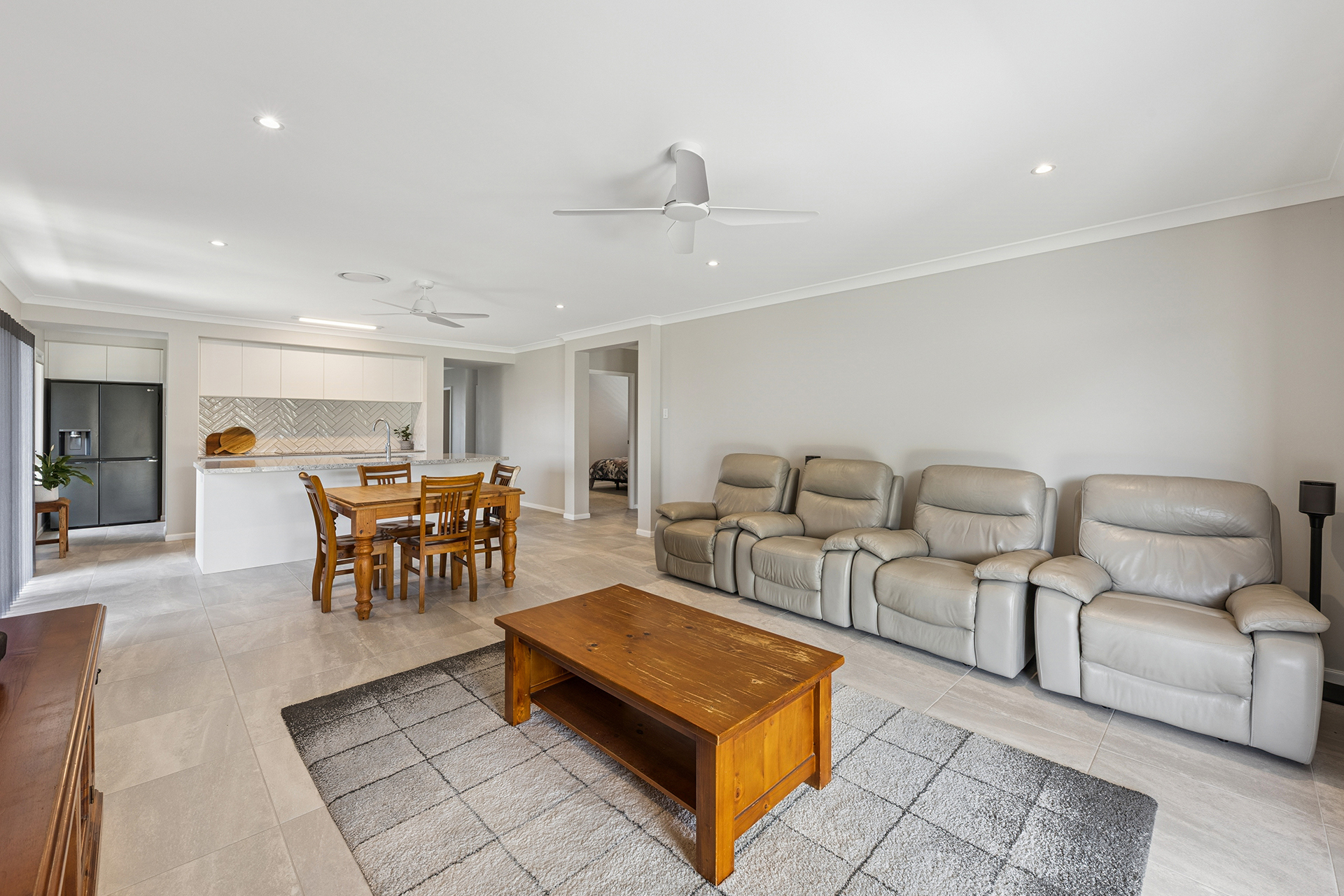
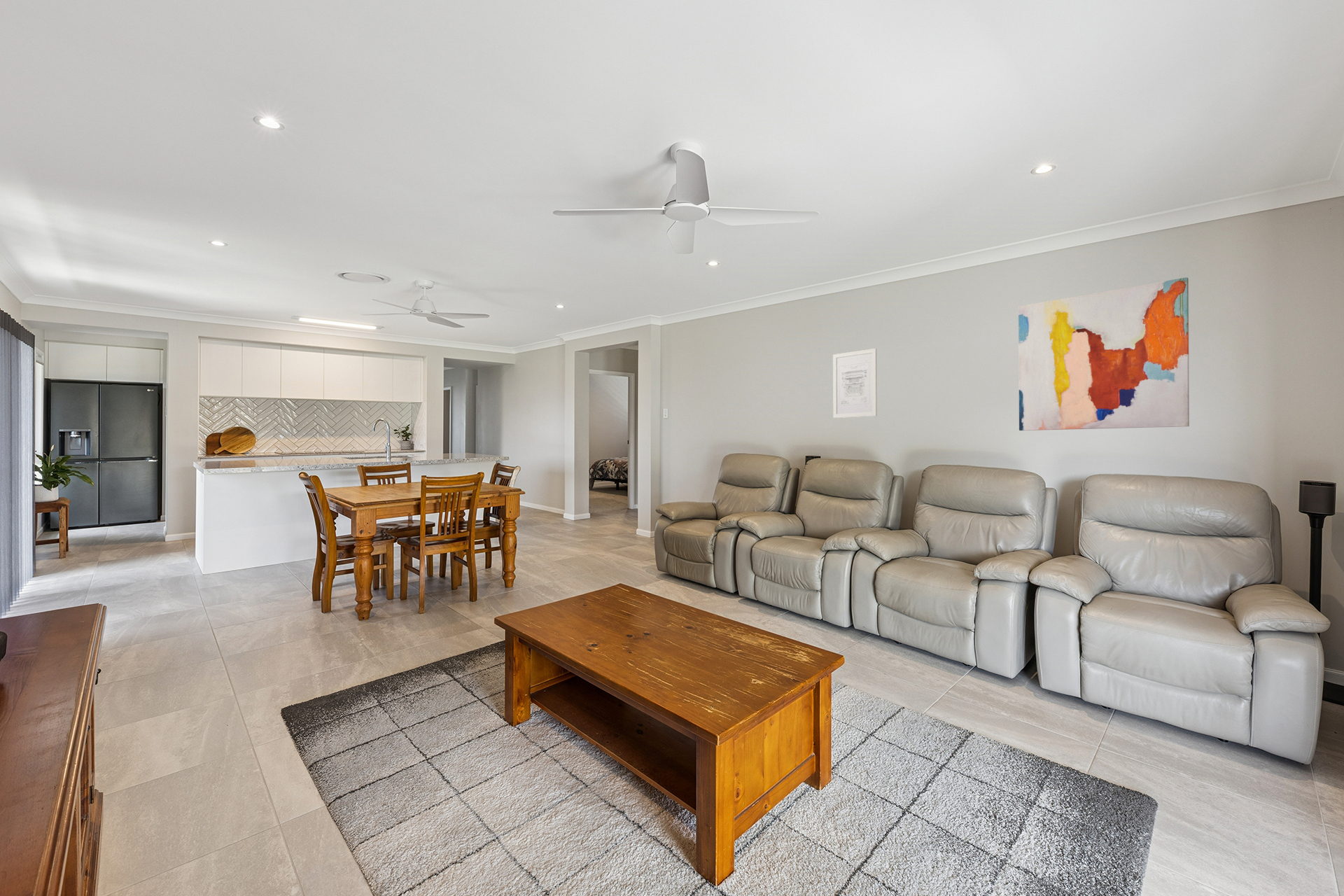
+ wall art [1018,276,1190,431]
+ wall art [832,348,877,419]
